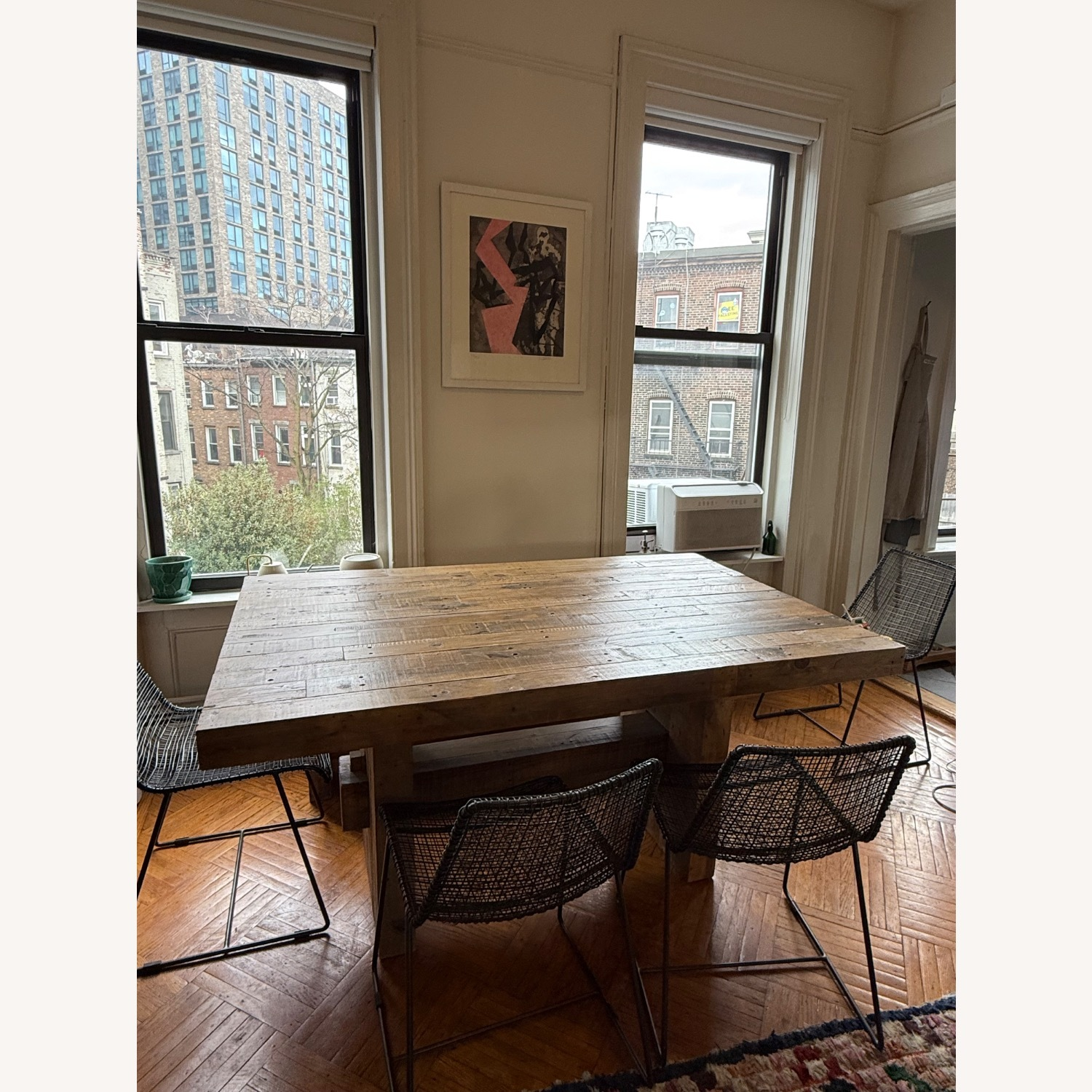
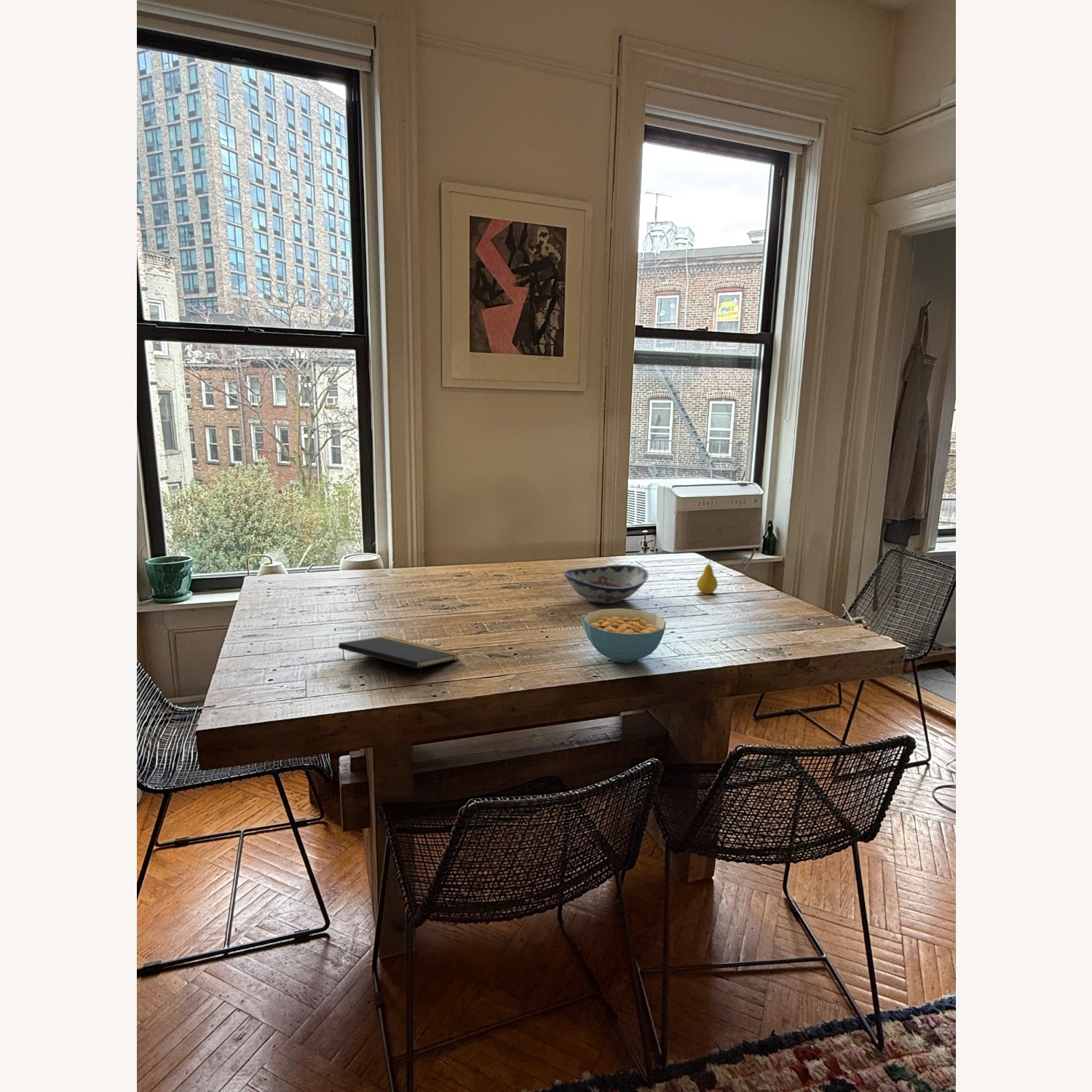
+ fruit [696,556,719,595]
+ decorative bowl [562,564,649,604]
+ cereal bowl [583,608,667,664]
+ notepad [338,636,460,683]
